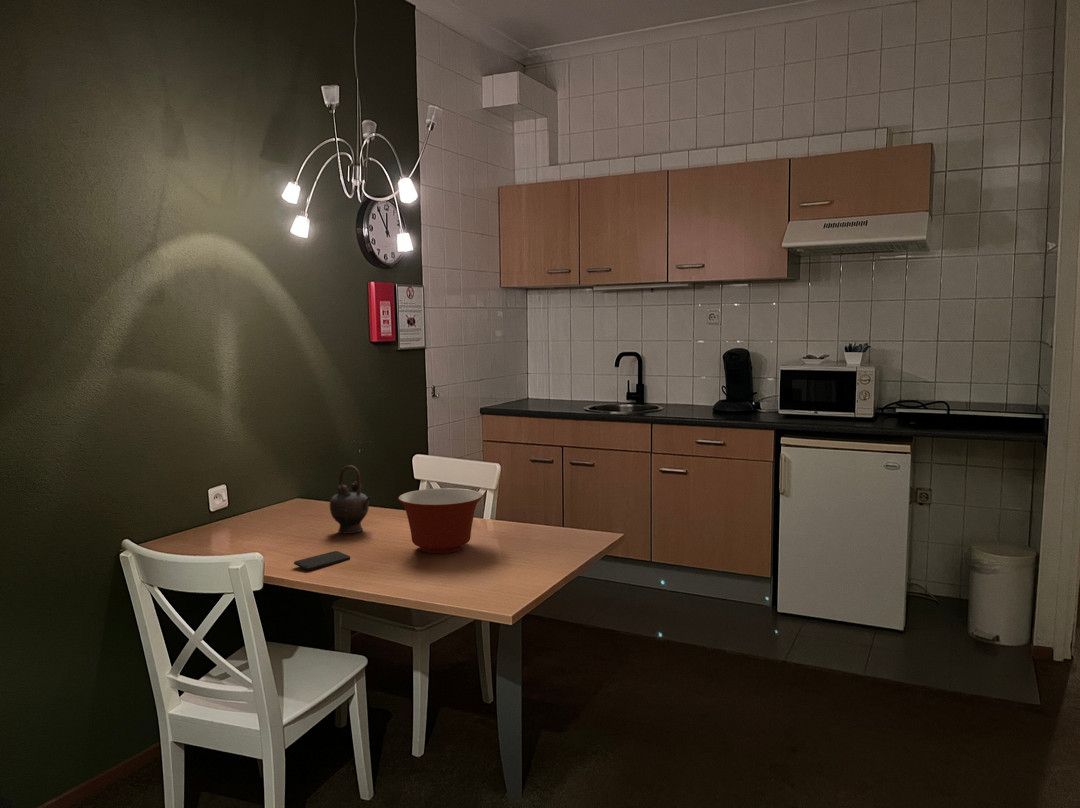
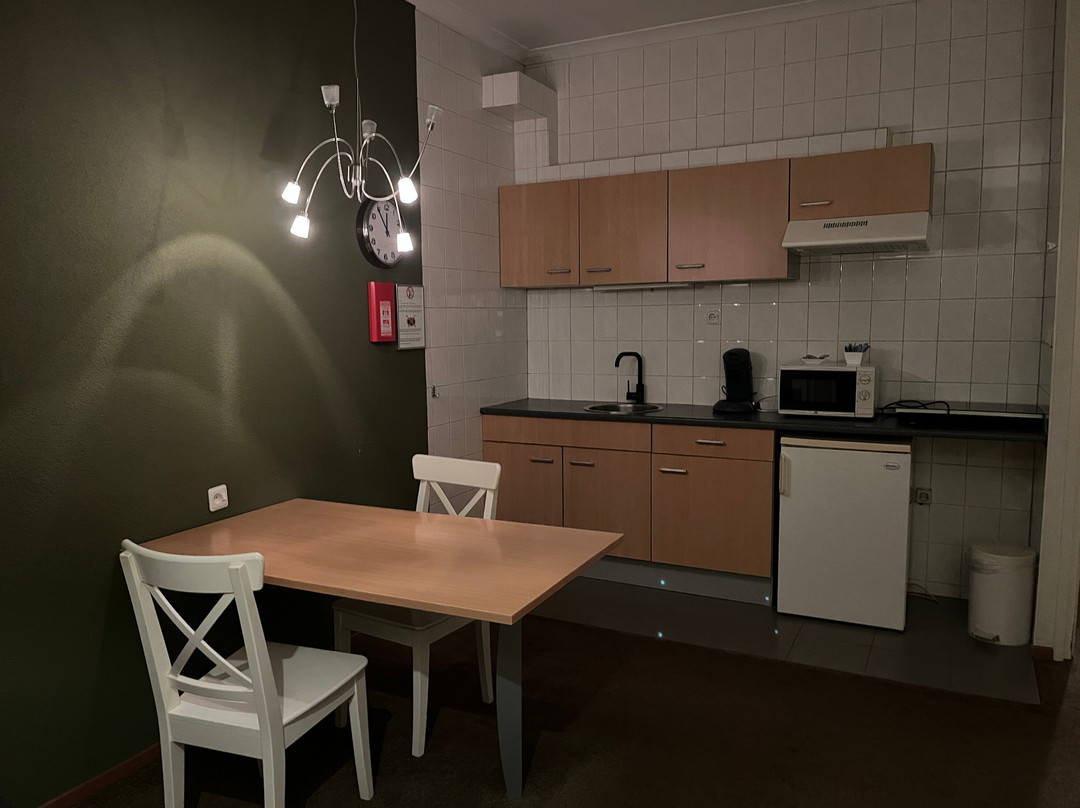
- mixing bowl [398,487,483,554]
- teapot [329,464,373,535]
- smartphone [293,550,351,571]
